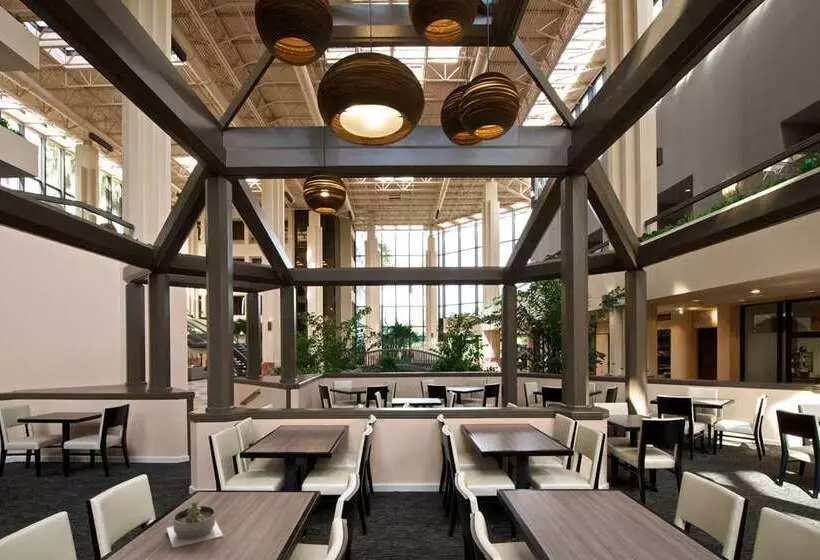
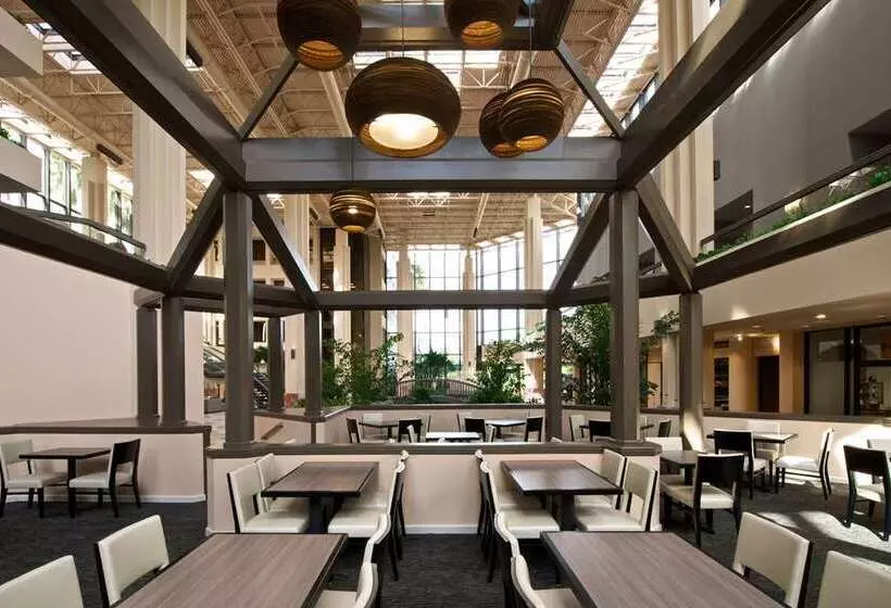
- succulent planter [166,500,224,548]
